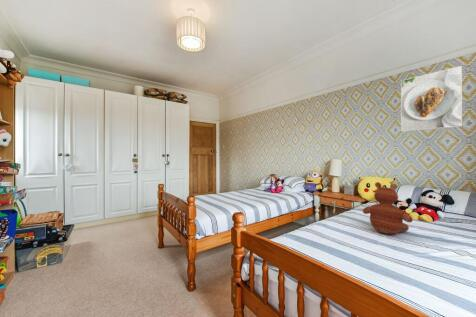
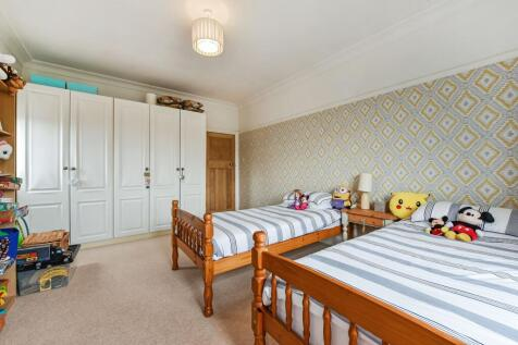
- teddy bear [362,181,414,235]
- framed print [400,65,463,133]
